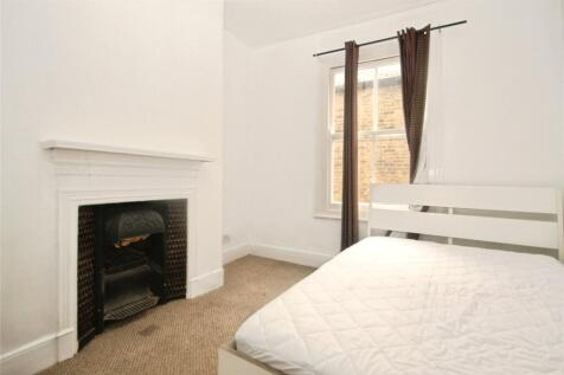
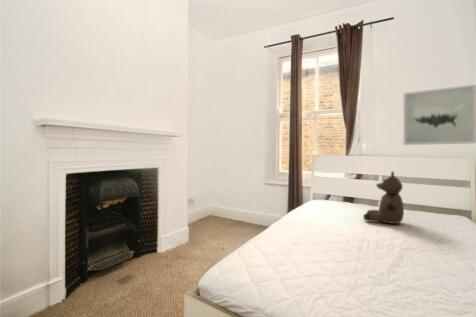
+ wall art [402,84,476,146]
+ teddy bear [362,170,405,225]
